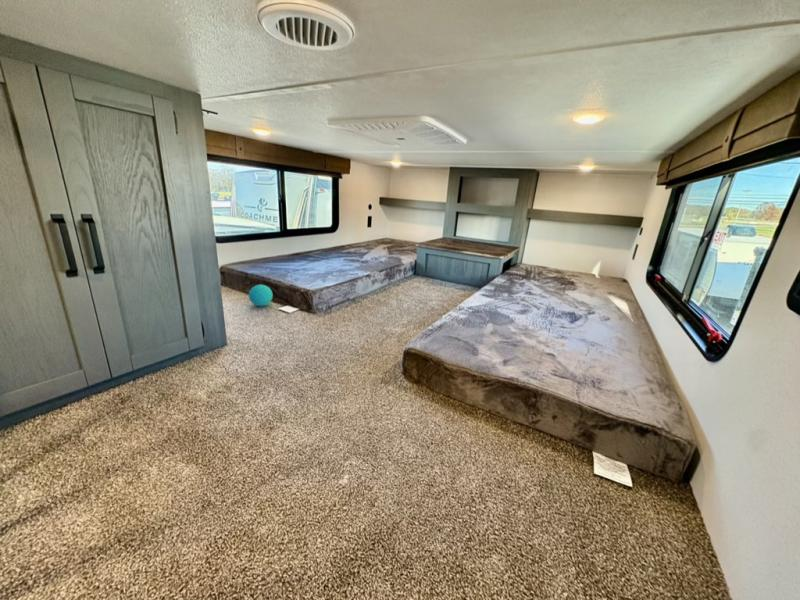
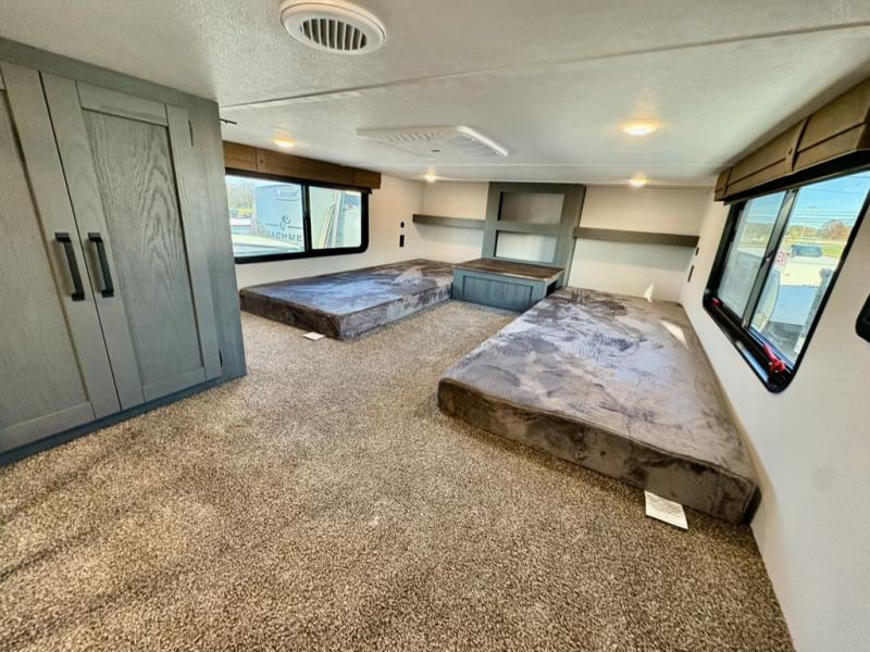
- ball [248,284,274,307]
